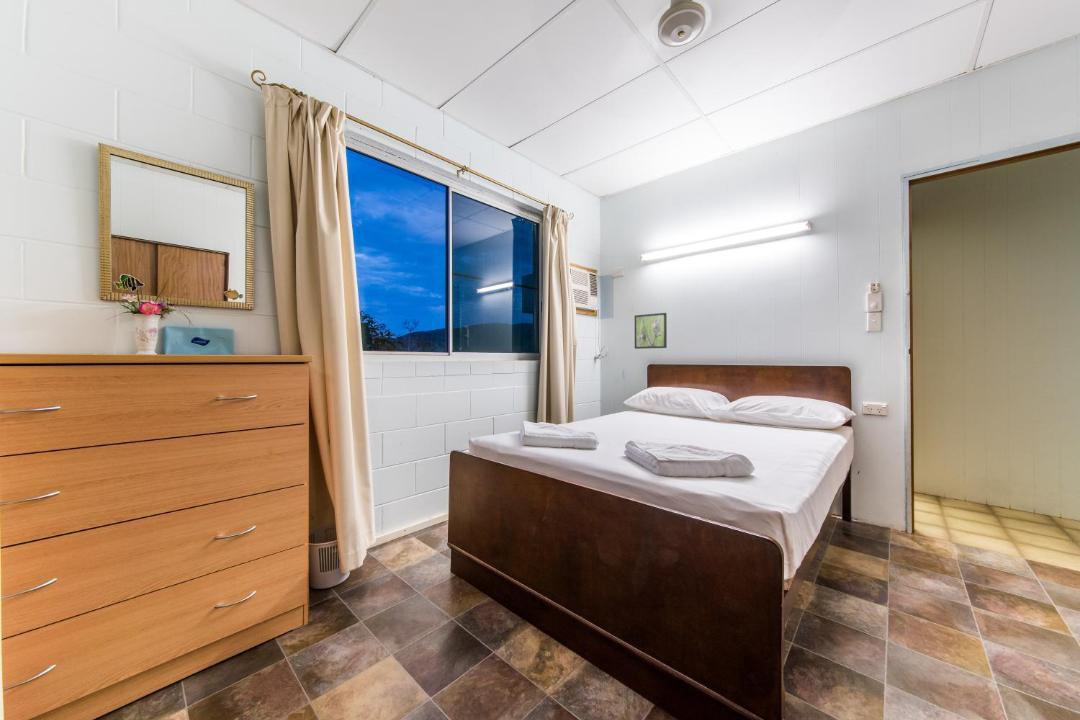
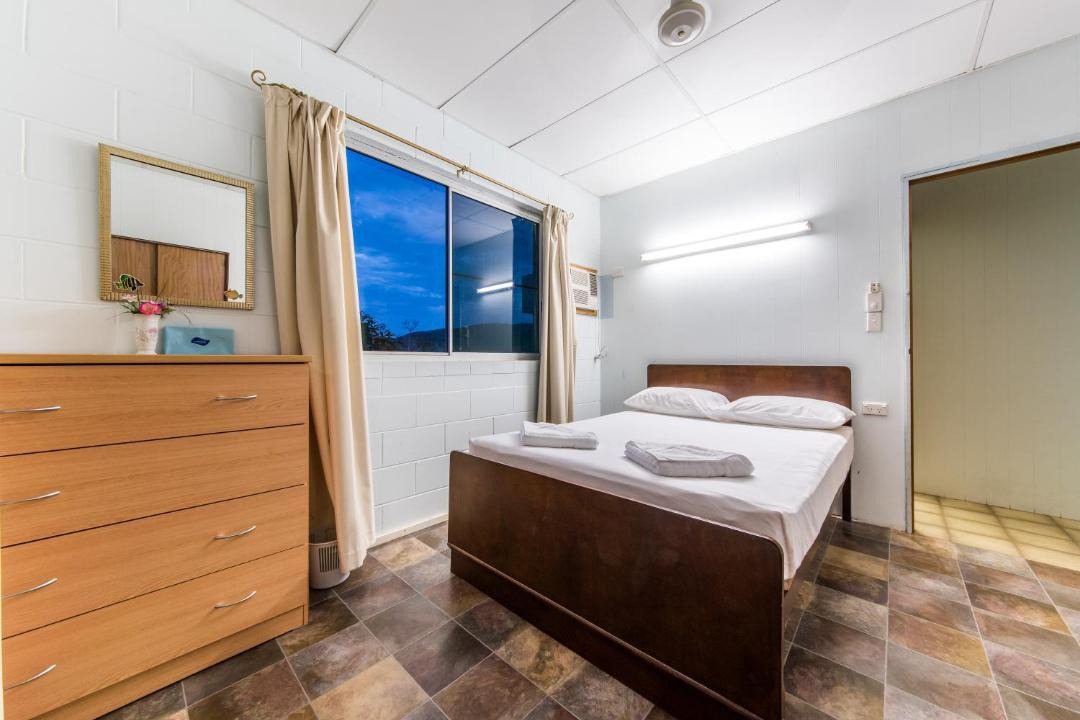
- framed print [634,312,668,350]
